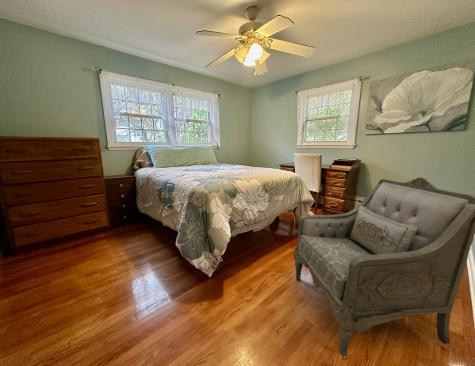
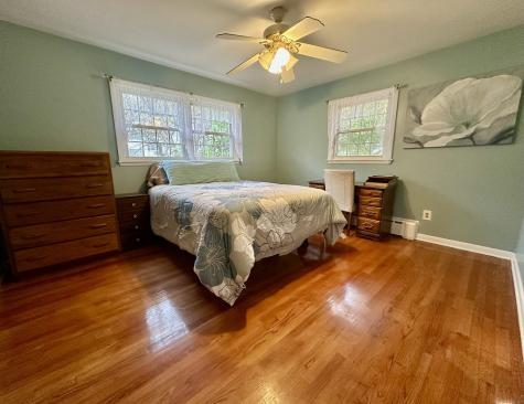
- armchair [292,176,475,357]
